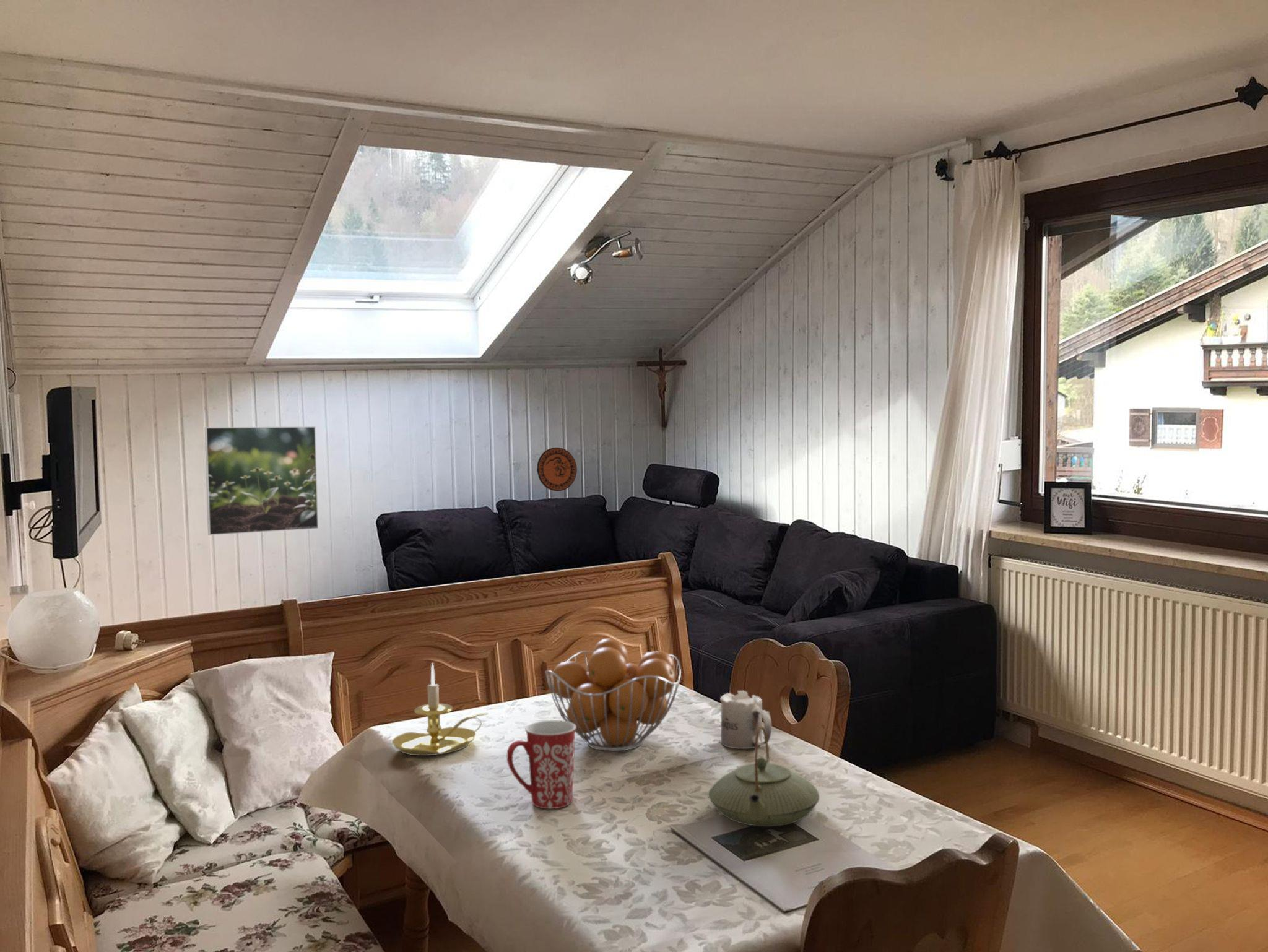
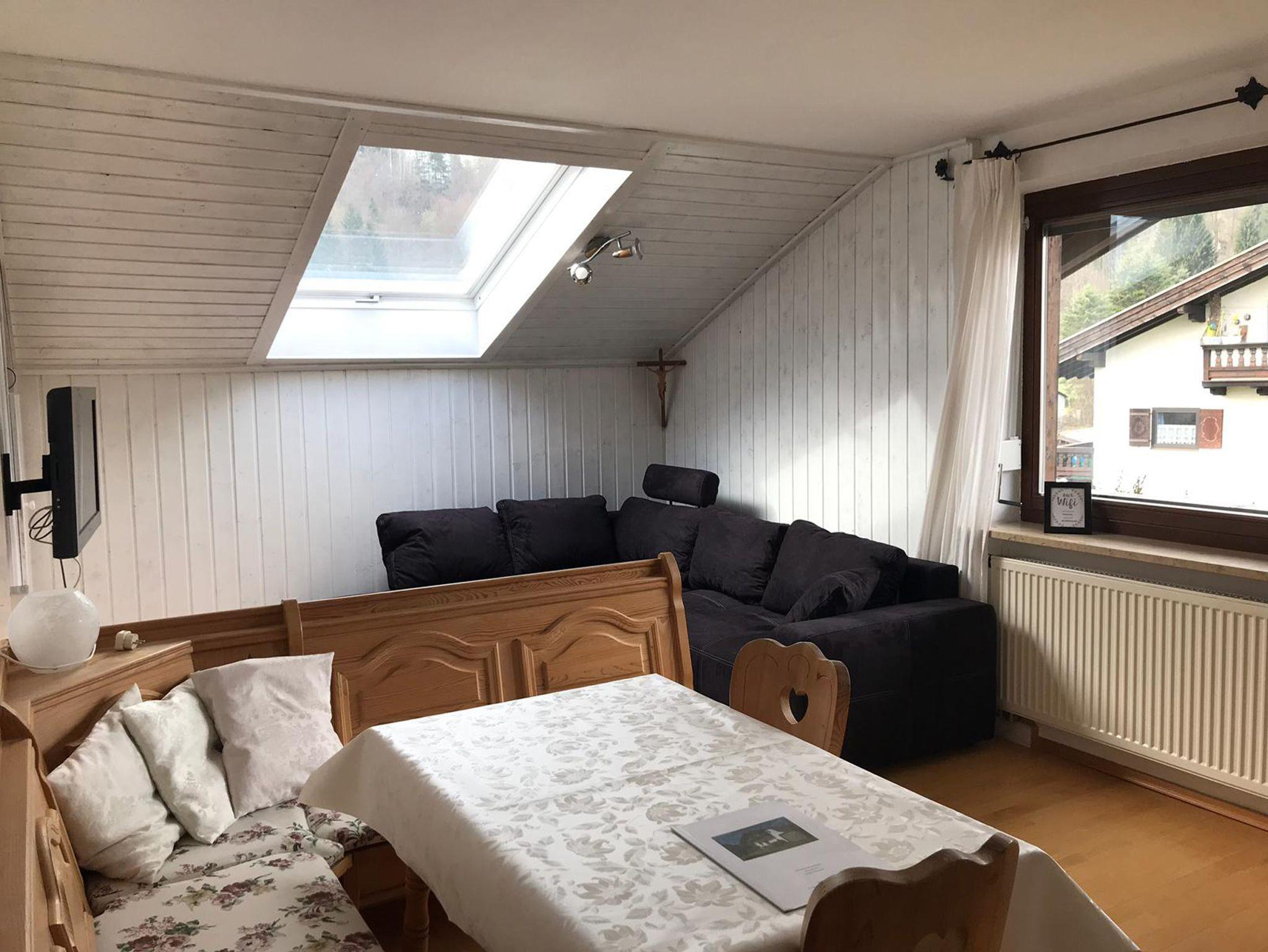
- mug [506,720,576,810]
- mug [719,690,772,750]
- decorative plate [536,447,578,492]
- candle holder [391,662,489,756]
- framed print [204,426,319,536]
- fruit basket [545,638,682,752]
- teapot [707,726,820,827]
